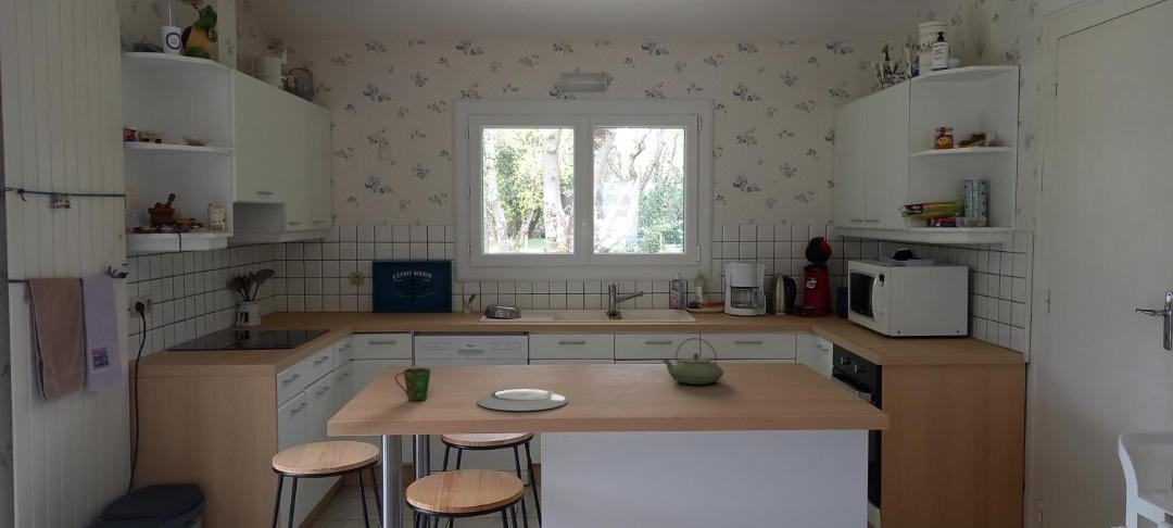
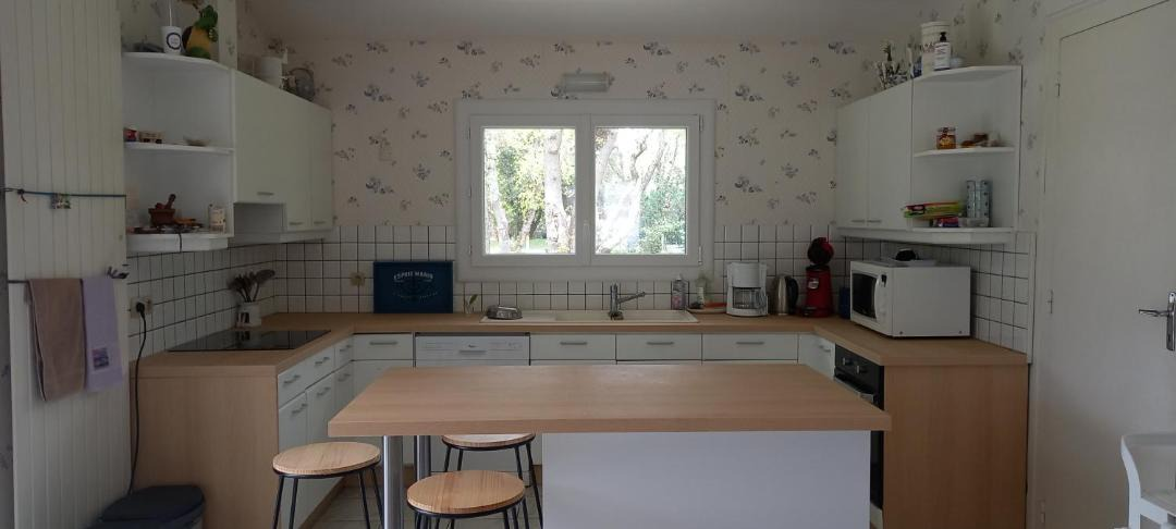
- cup [394,367,432,402]
- teapot [661,337,724,386]
- plate [476,387,569,412]
